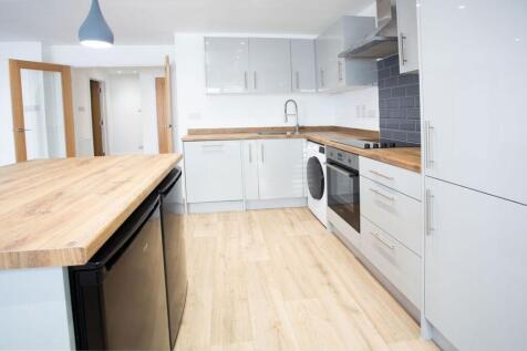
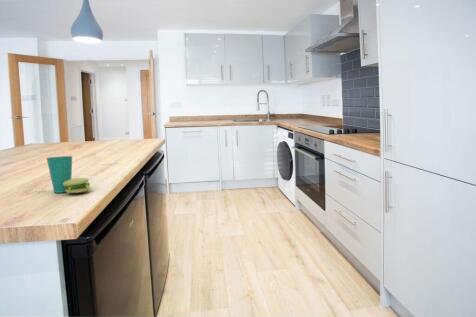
+ cup [45,155,92,194]
